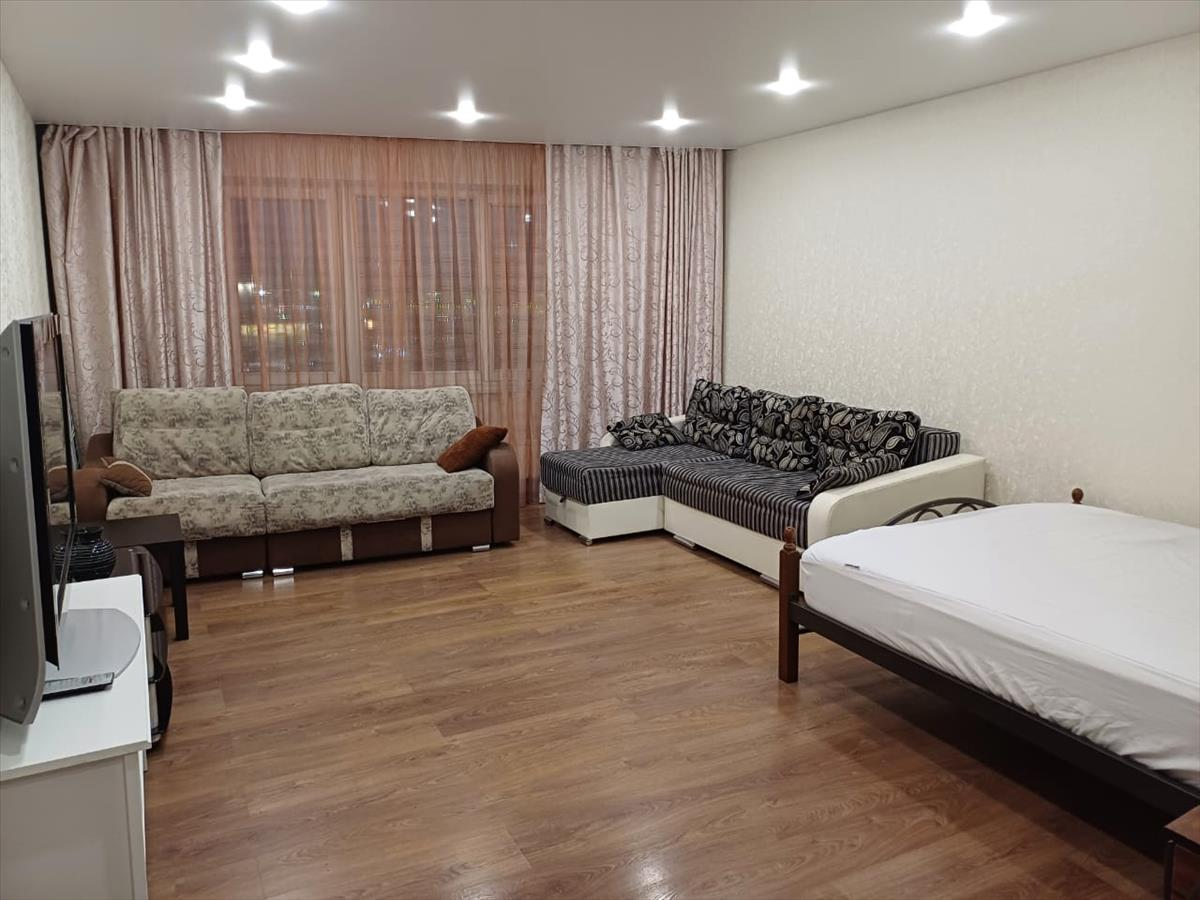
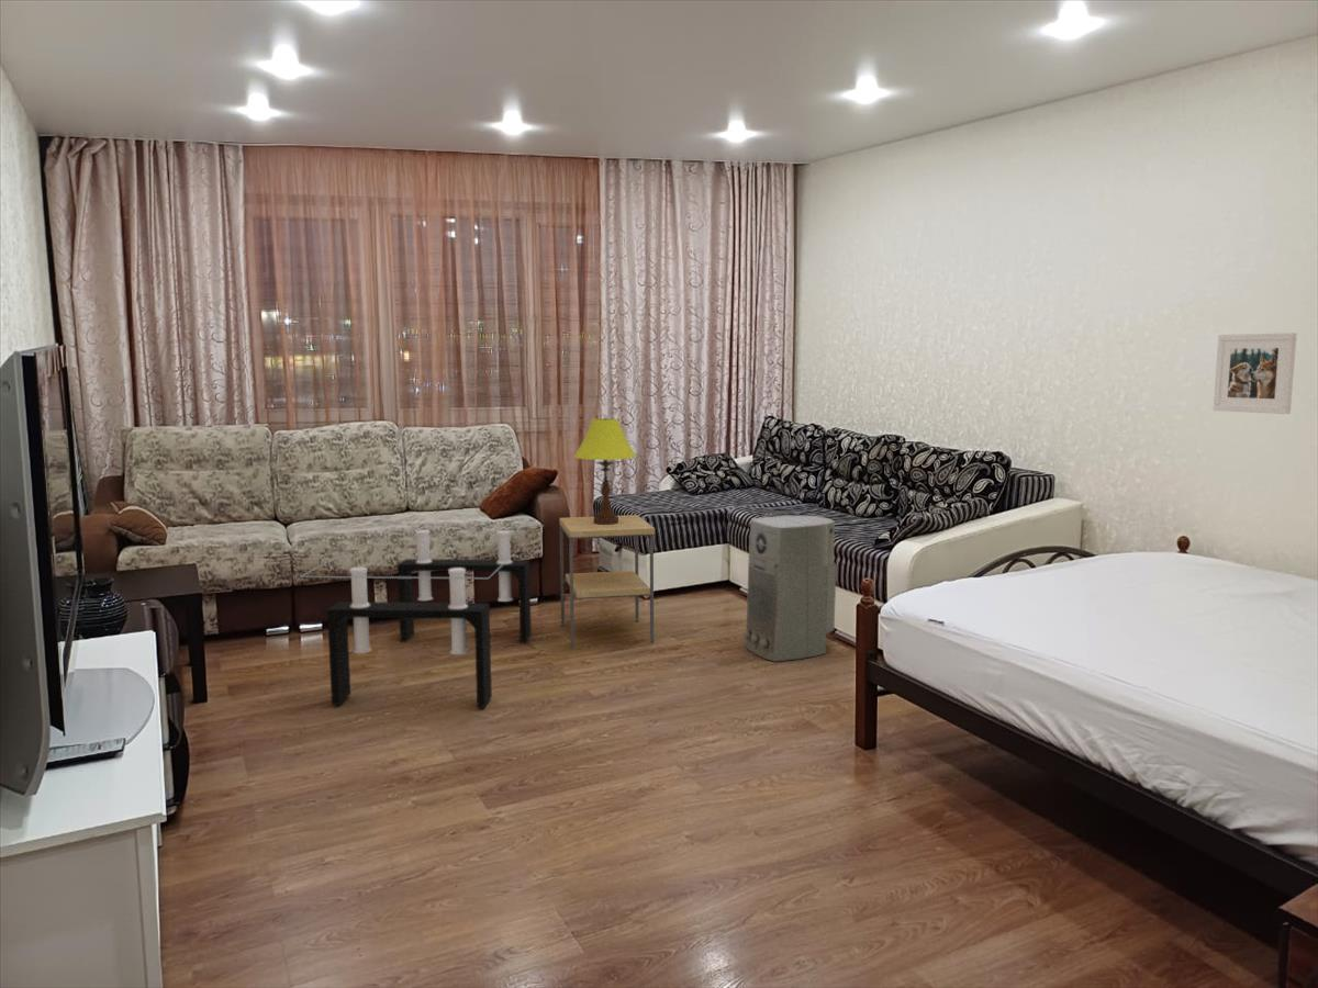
+ side table [559,514,656,649]
+ air purifier [742,515,838,663]
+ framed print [1213,332,1298,415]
+ table lamp [572,417,638,525]
+ coffee table [299,523,545,708]
